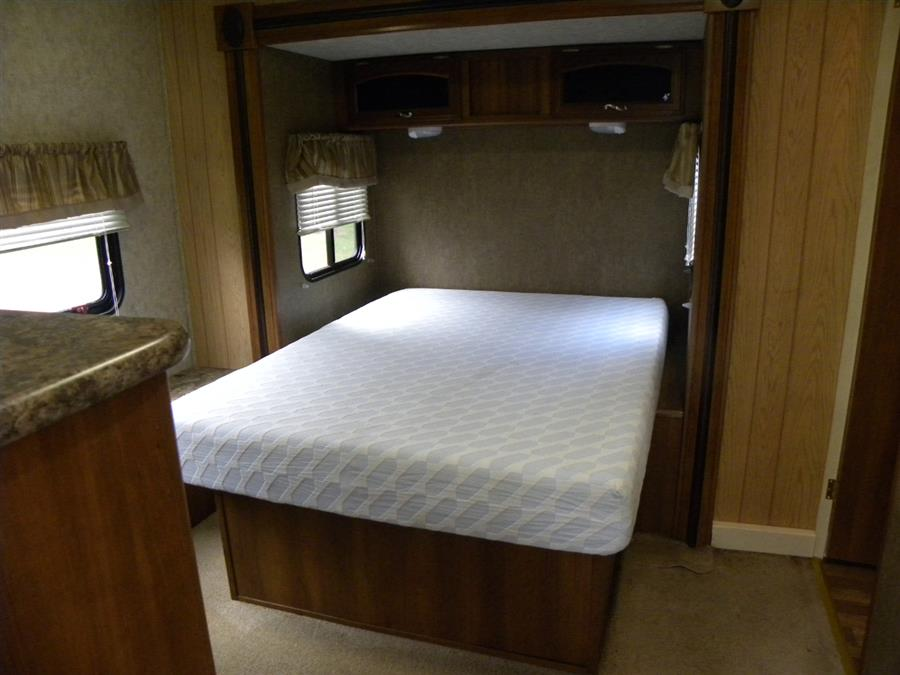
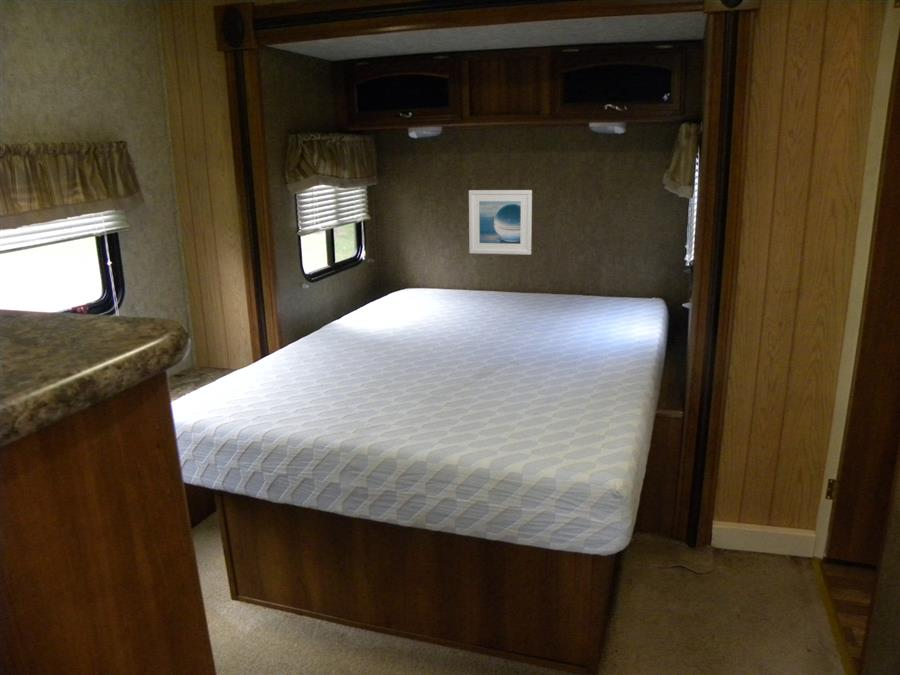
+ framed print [468,189,533,256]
